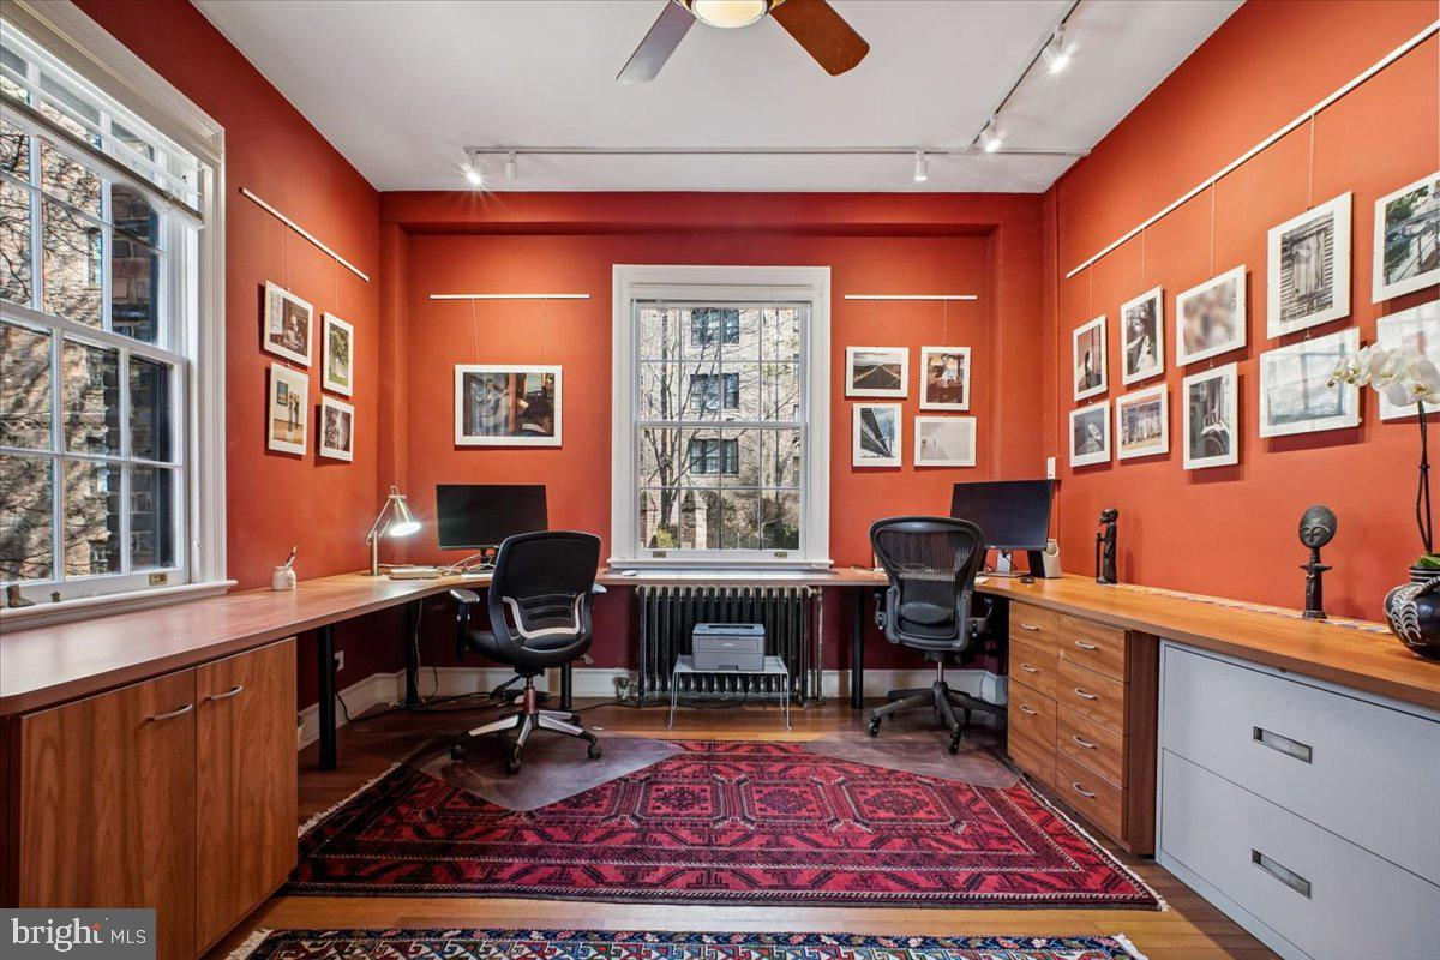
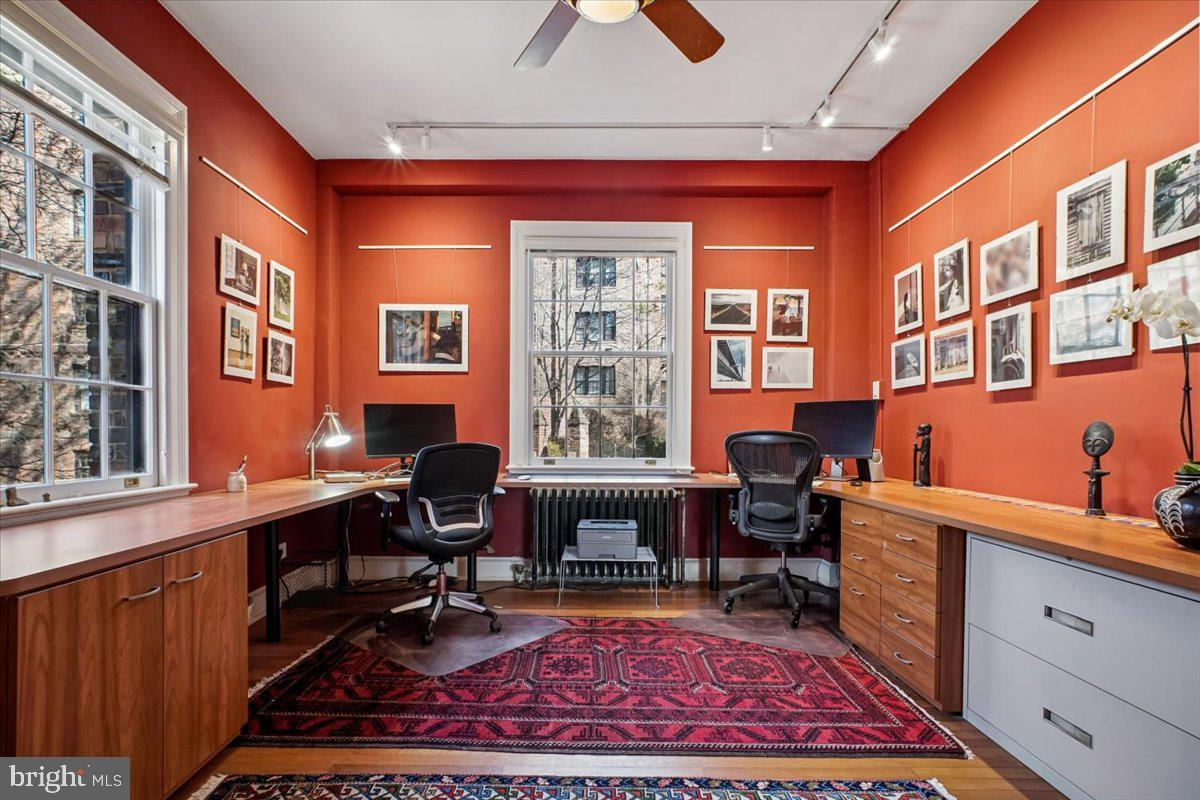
+ wastebasket [280,548,342,610]
